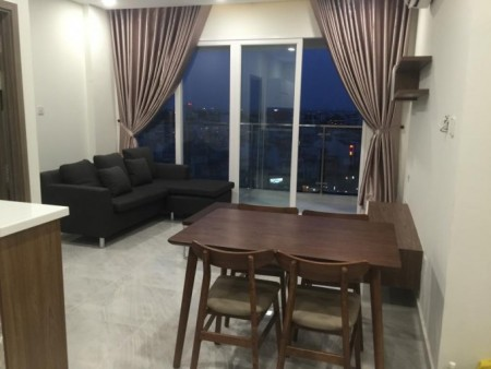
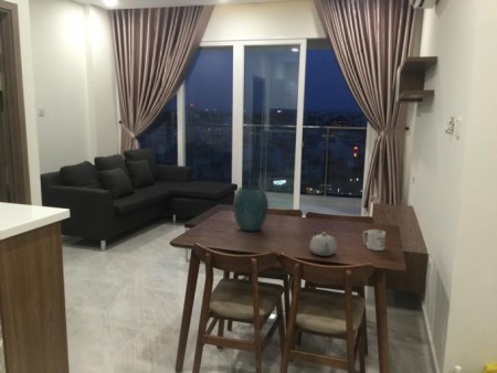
+ mug [362,228,387,252]
+ vase [232,185,269,233]
+ teapot [308,231,338,257]
